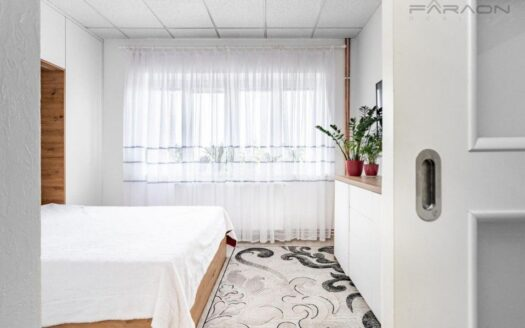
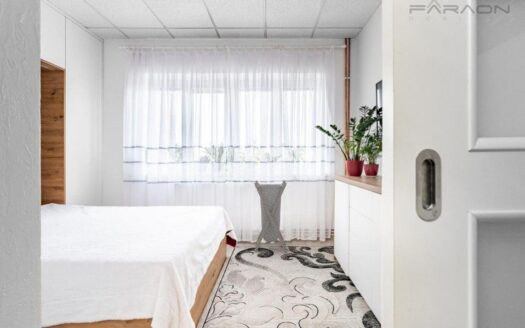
+ laundry hamper [253,179,288,253]
